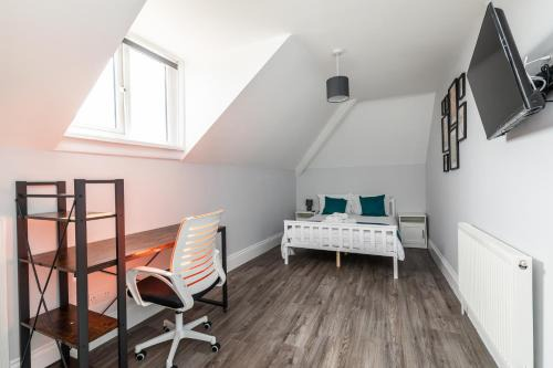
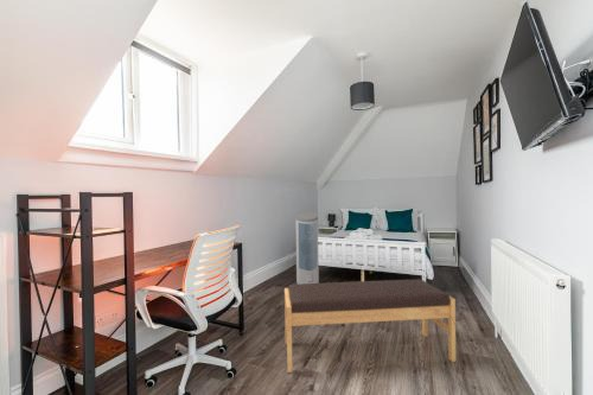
+ air purifier [294,210,320,285]
+ bench [283,278,457,374]
